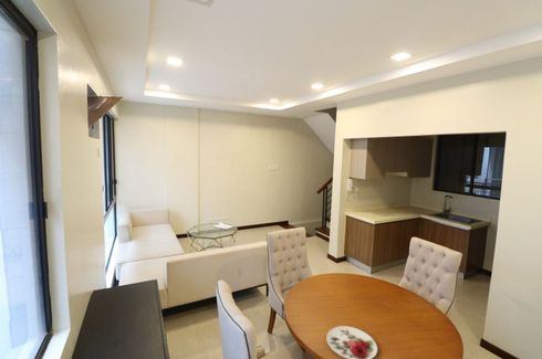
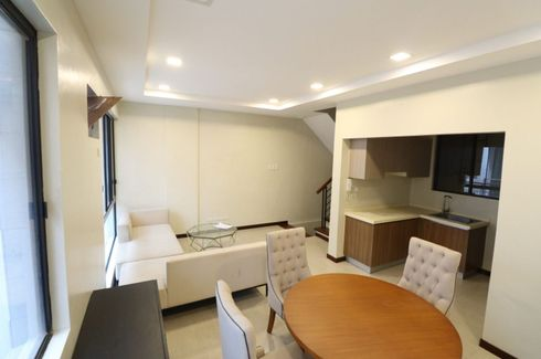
- plate [325,325,378,359]
